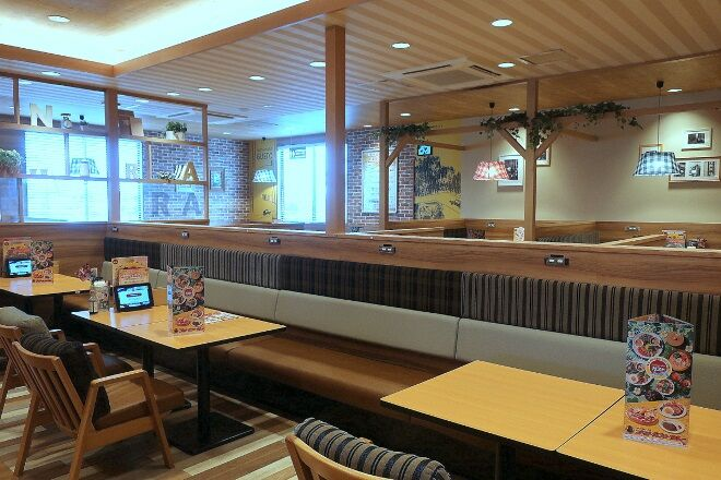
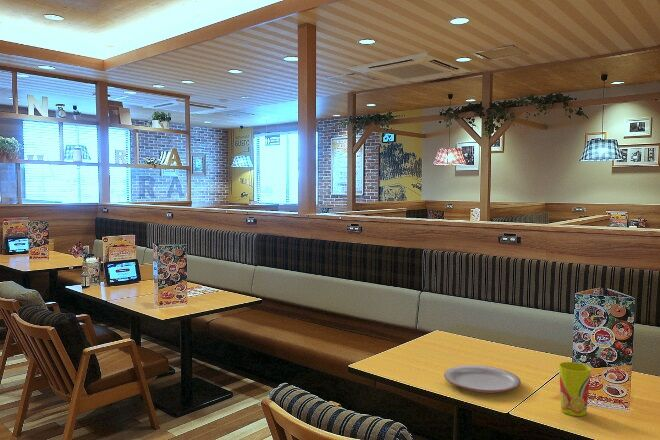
+ plate [443,364,522,394]
+ cup [558,361,592,417]
